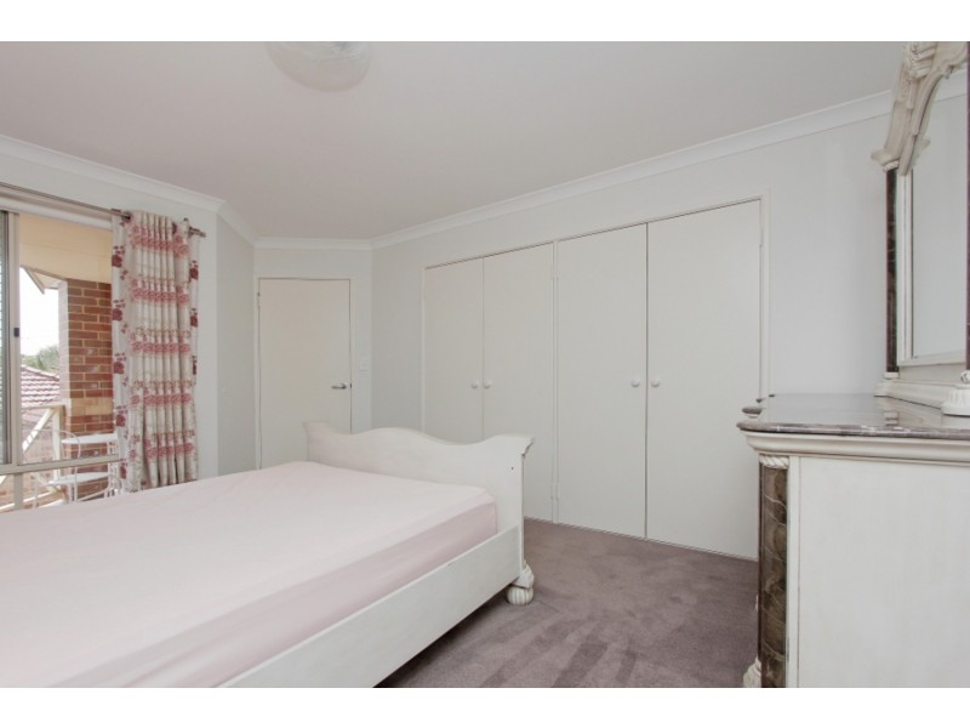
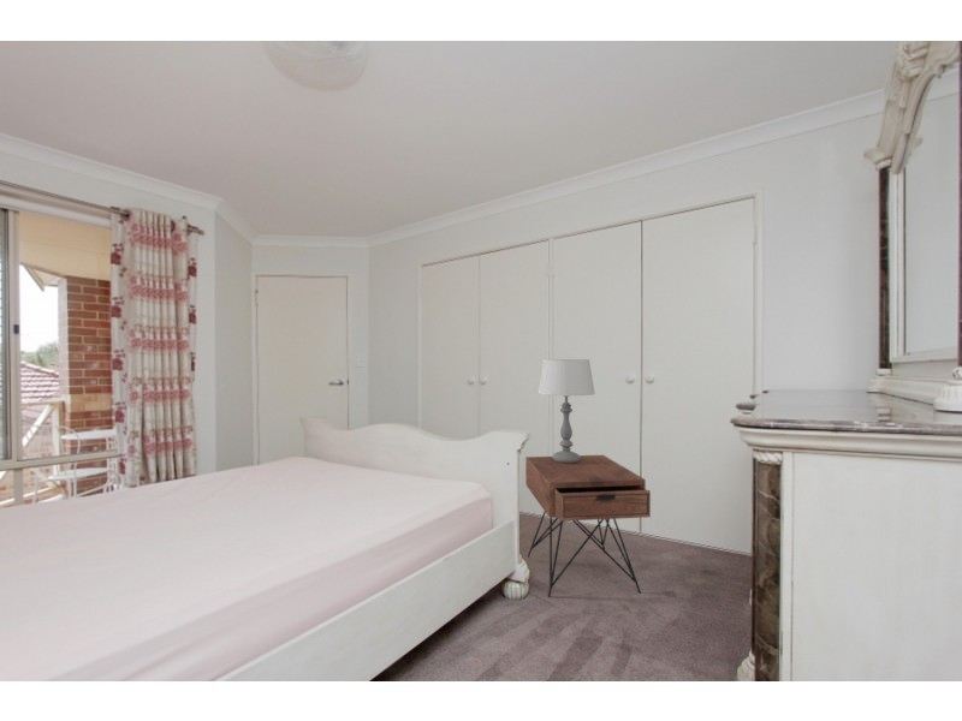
+ table lamp [538,358,596,464]
+ nightstand [524,454,652,598]
